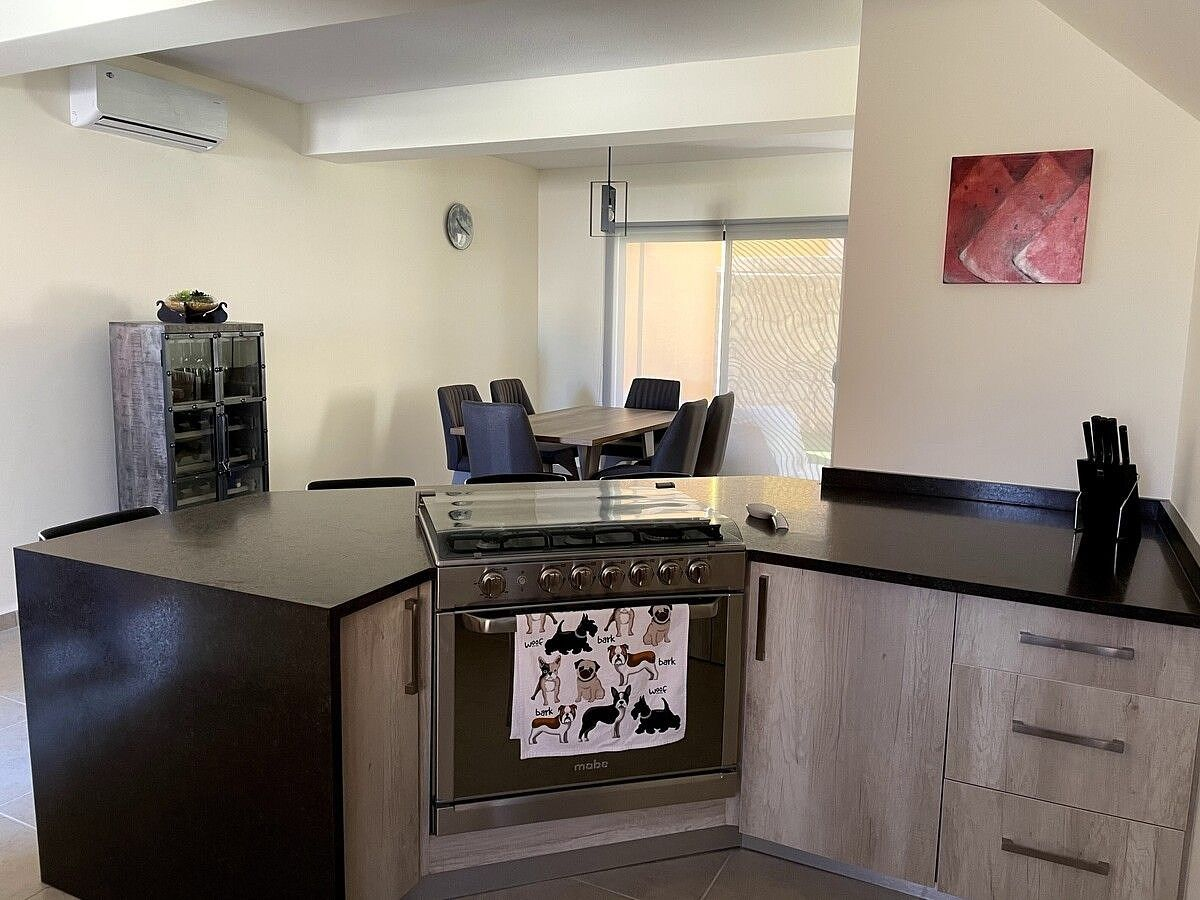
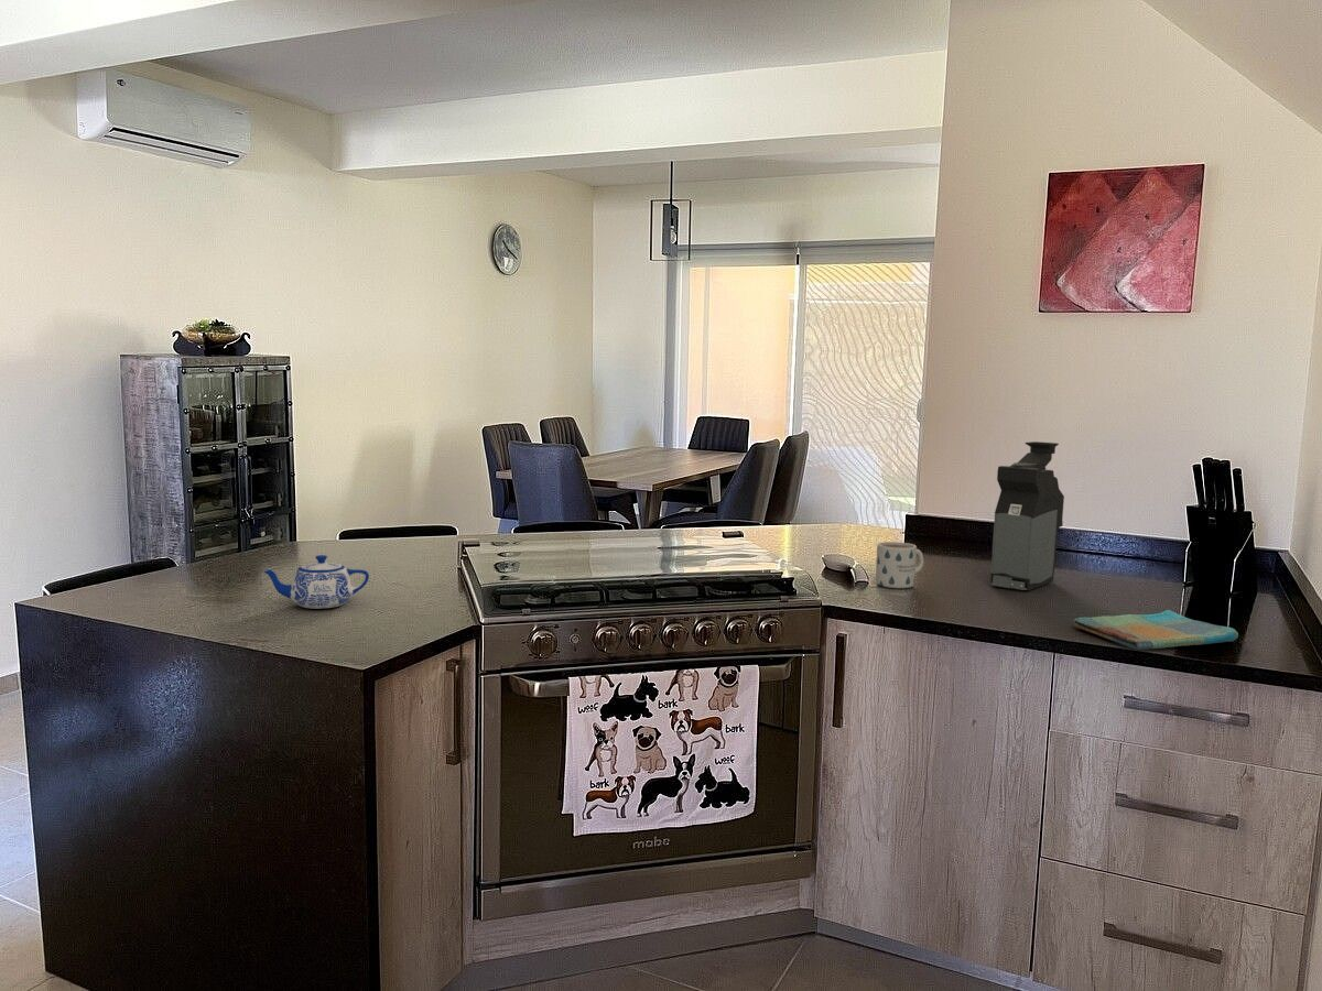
+ mug [875,541,924,589]
+ dish towel [1073,609,1239,651]
+ coffee maker [989,440,1065,591]
+ teapot [261,554,370,610]
